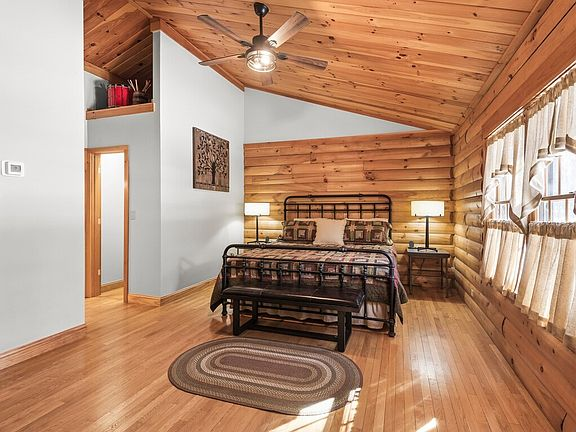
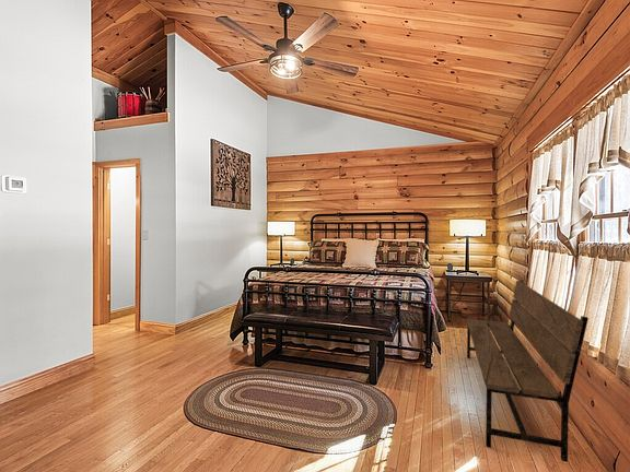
+ bench [466,279,590,463]
